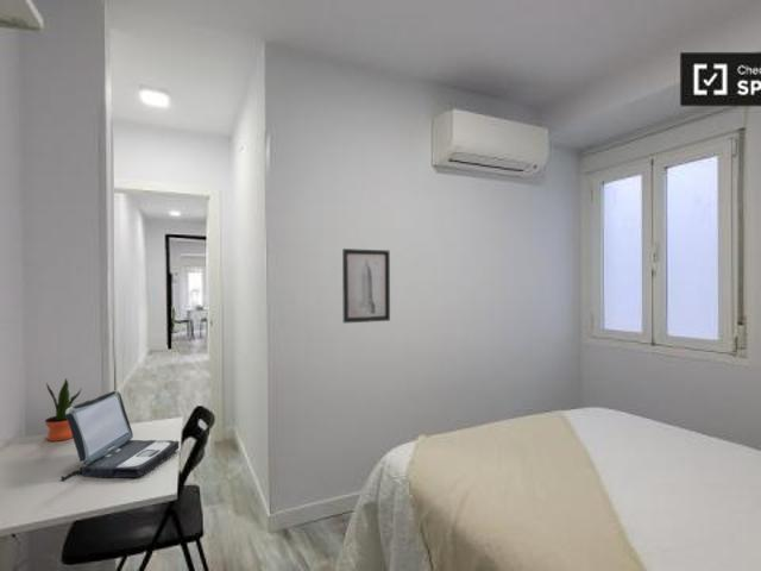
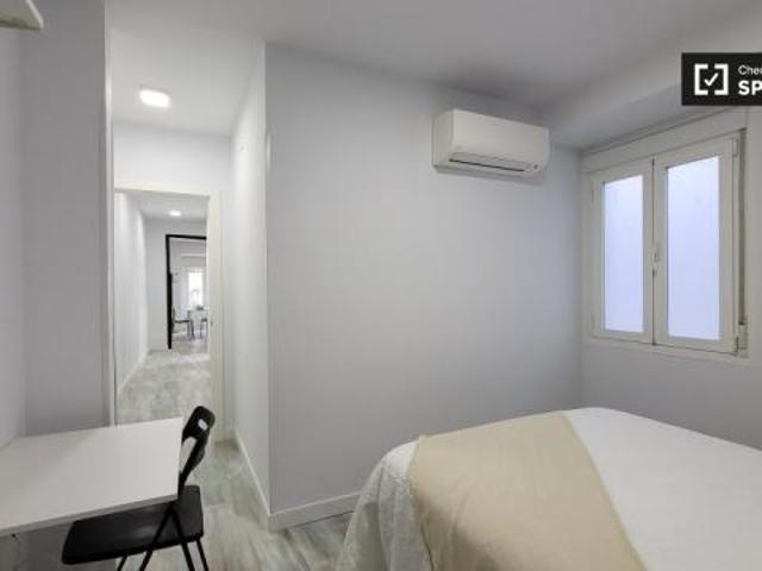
- wall art [341,247,391,325]
- laptop [59,389,181,482]
- potted plant [44,377,83,443]
